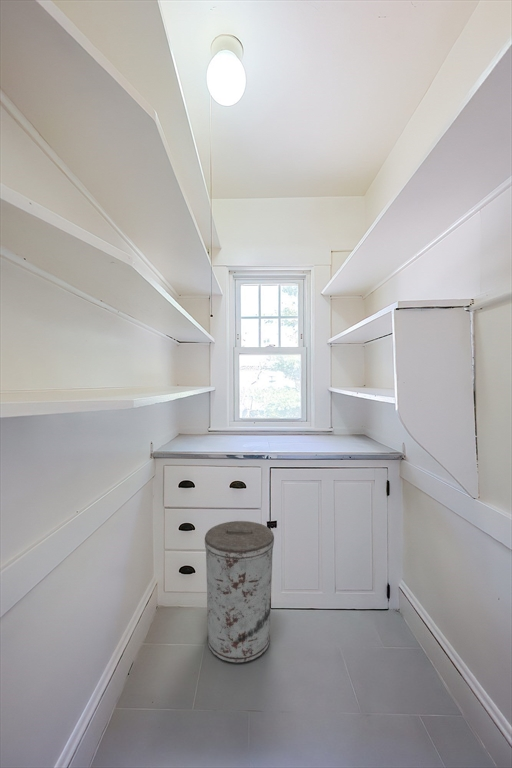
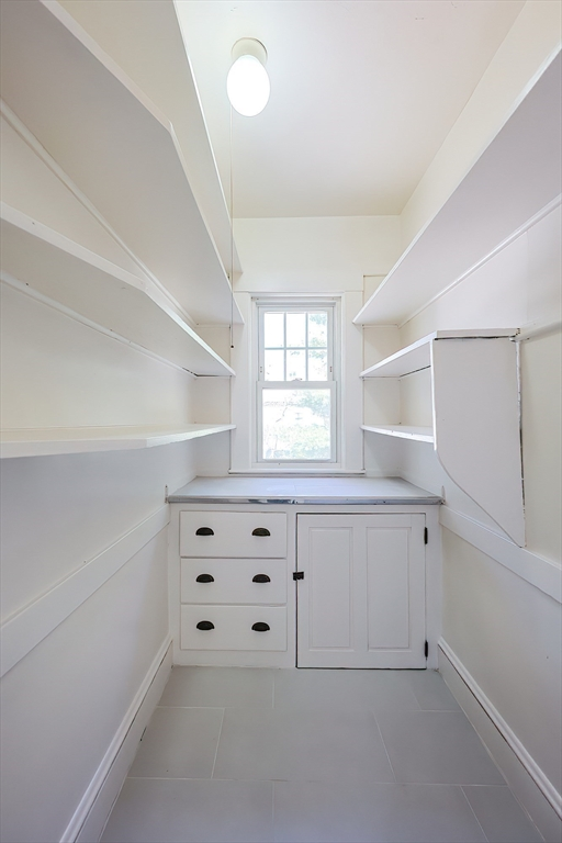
- trash can [204,520,275,663]
